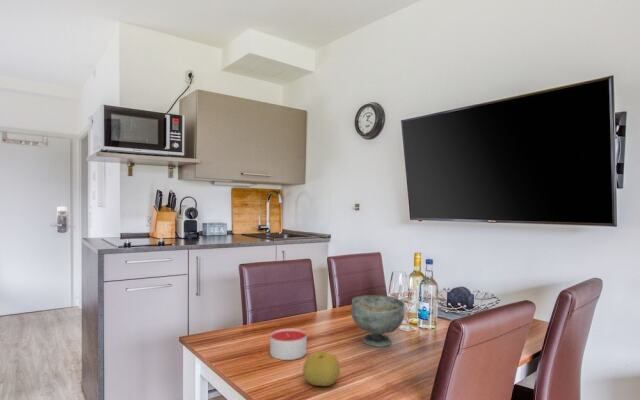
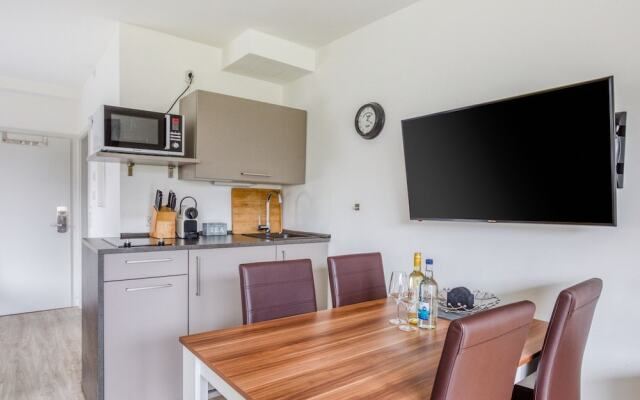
- candle [269,328,308,361]
- fruit [302,351,341,387]
- bowl [350,294,406,348]
